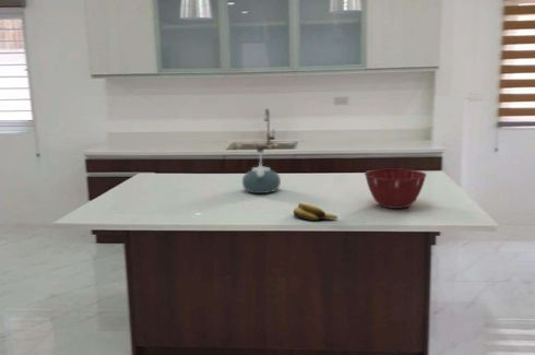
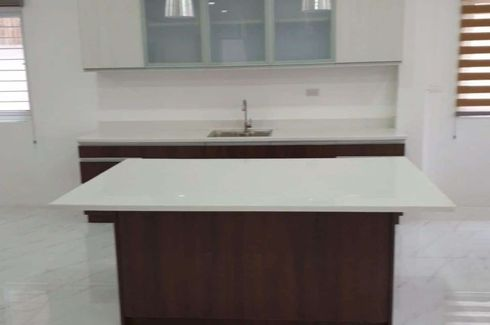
- banana [293,201,338,222]
- kettle [241,145,282,194]
- mixing bowl [364,168,428,210]
